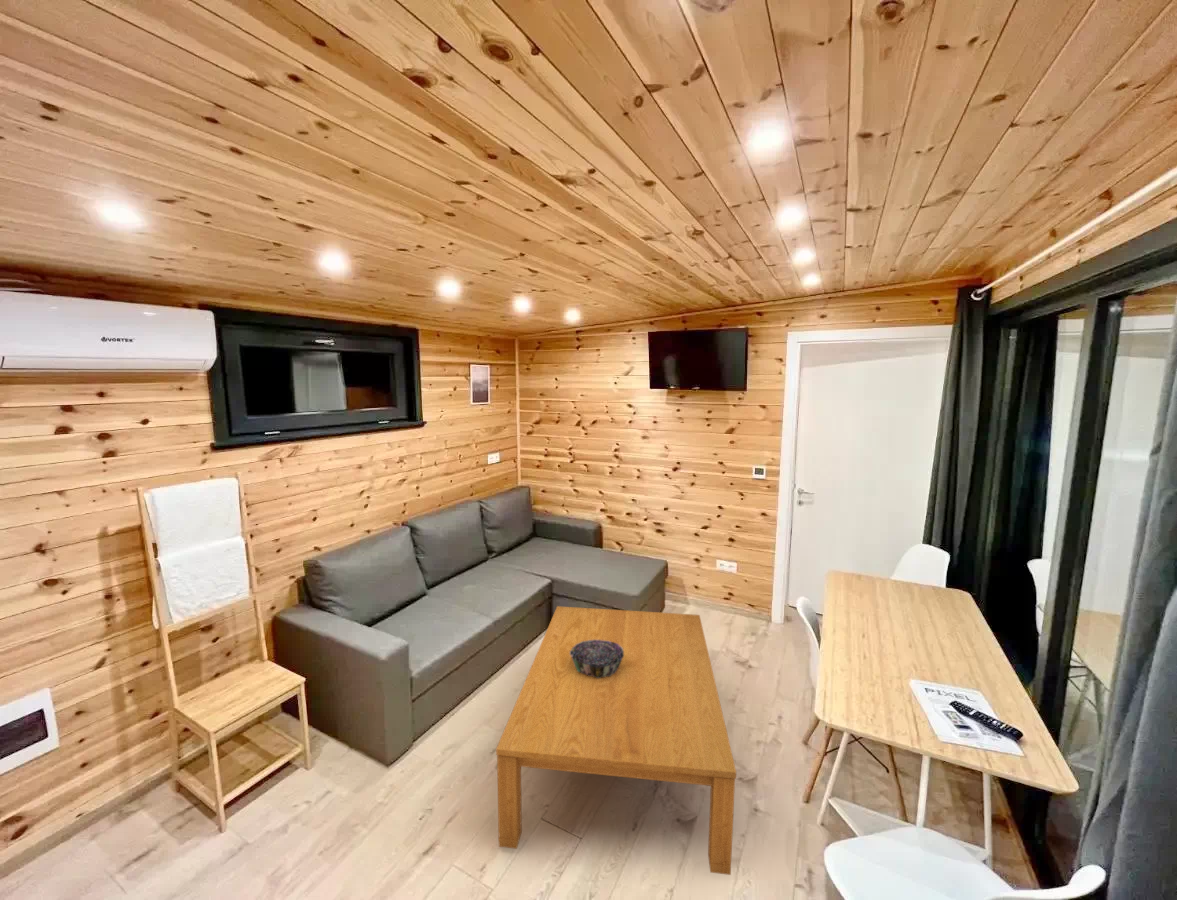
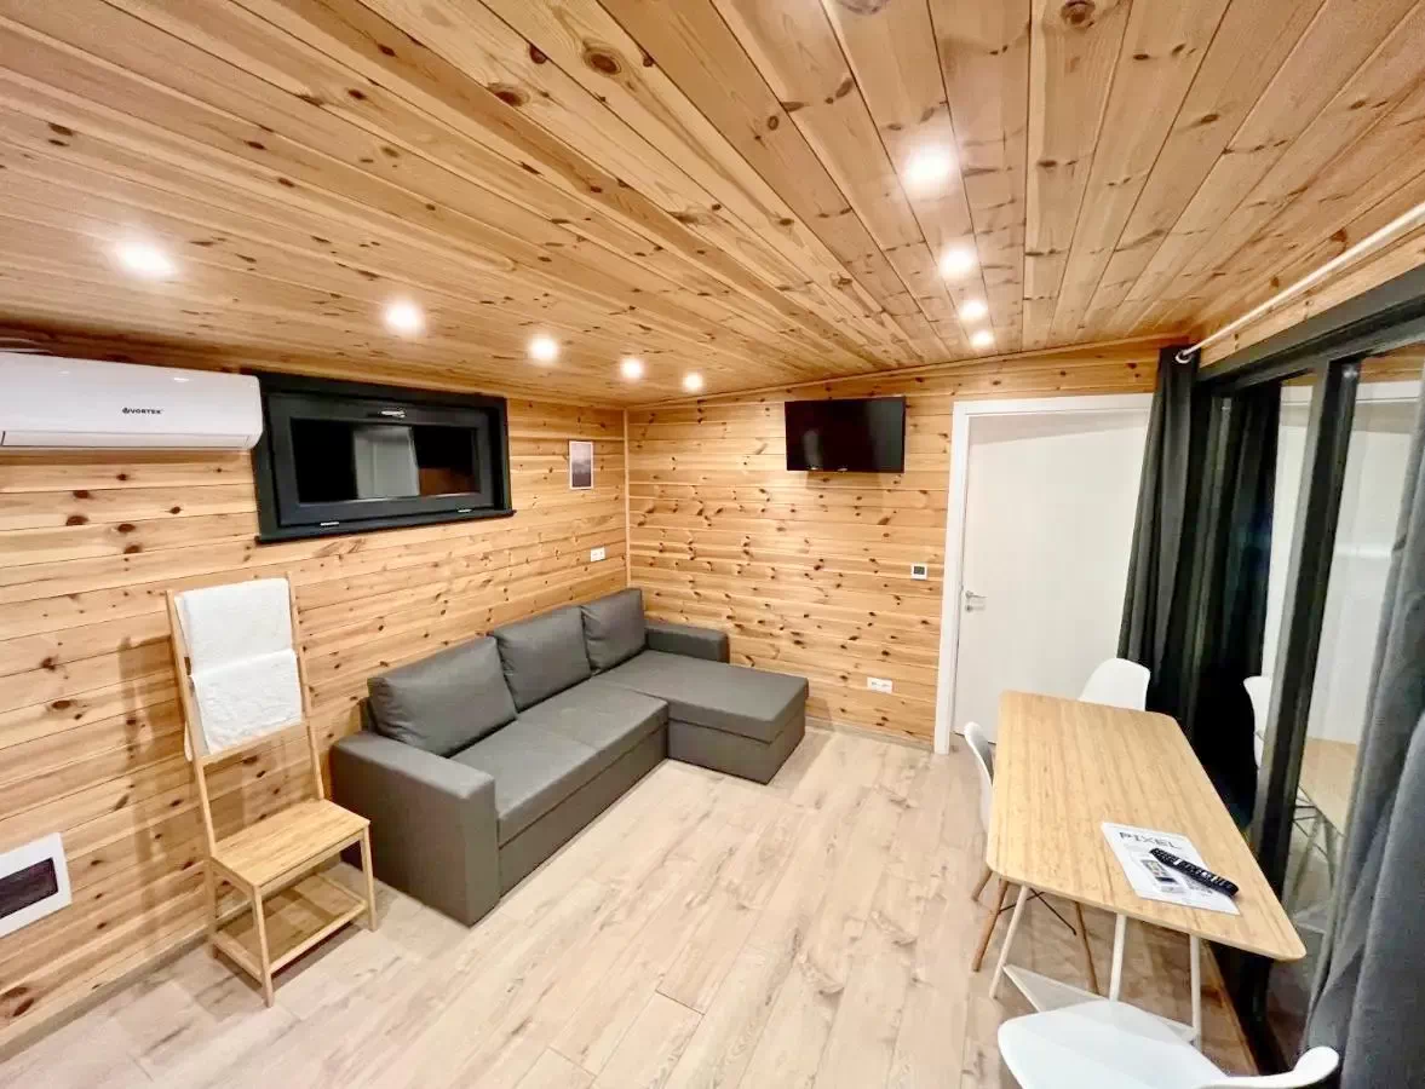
- coffee table [495,605,737,876]
- decorative bowl [570,640,624,678]
